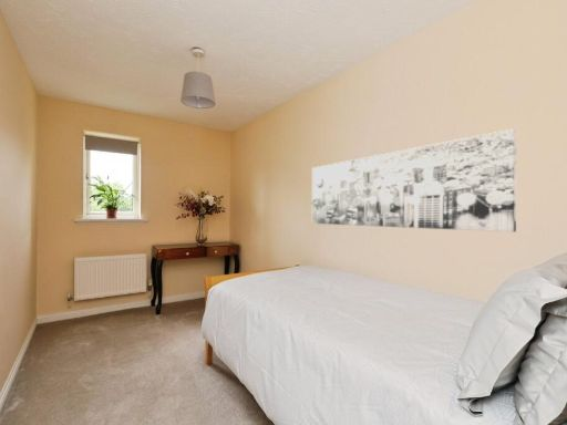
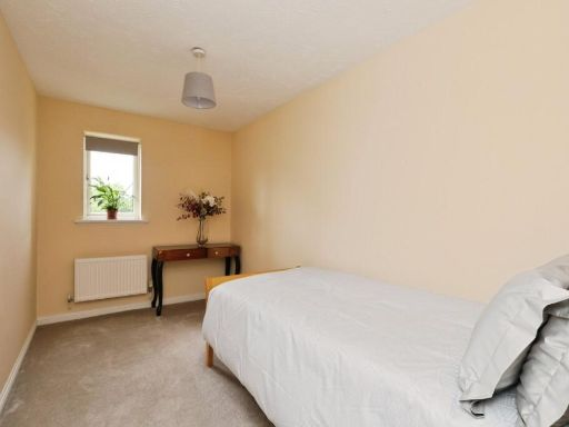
- wall art [311,127,517,234]
